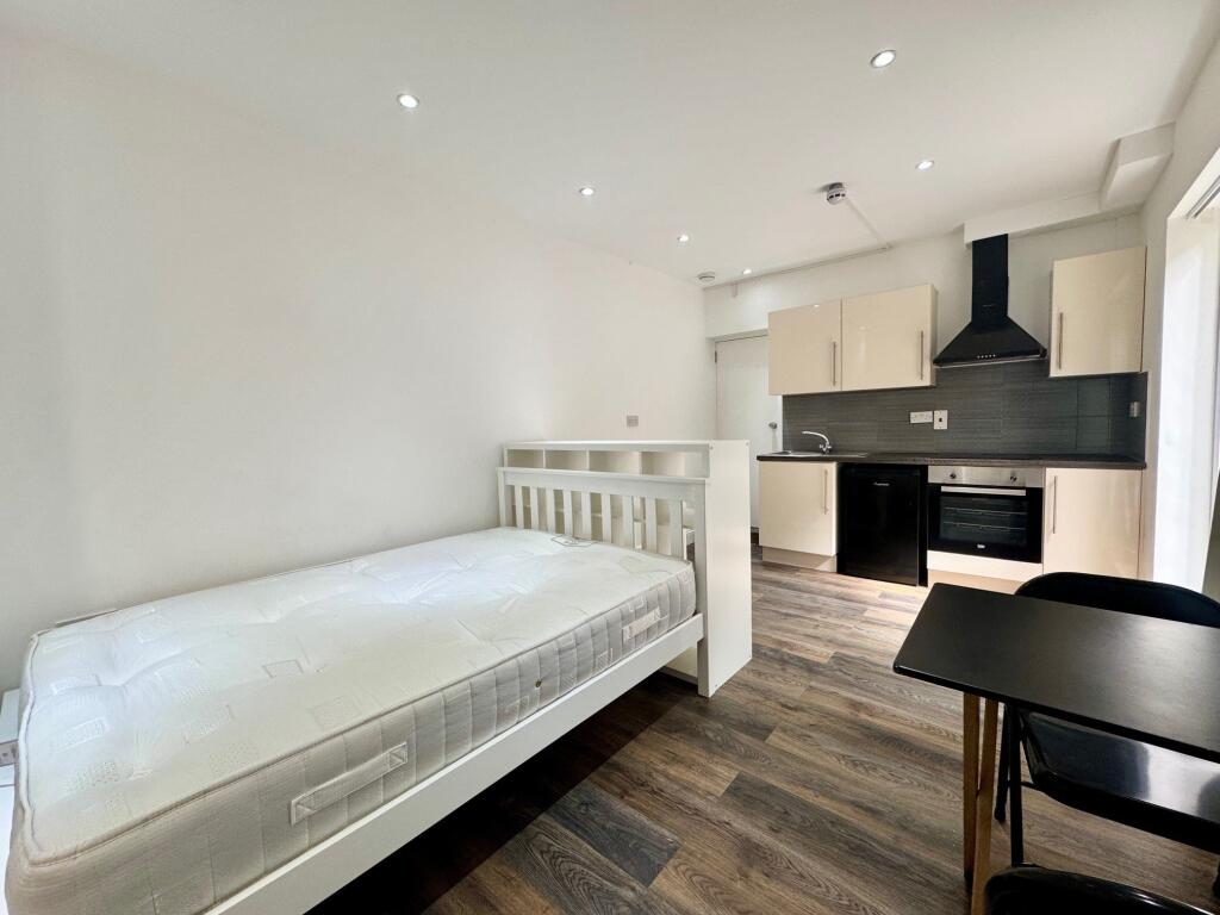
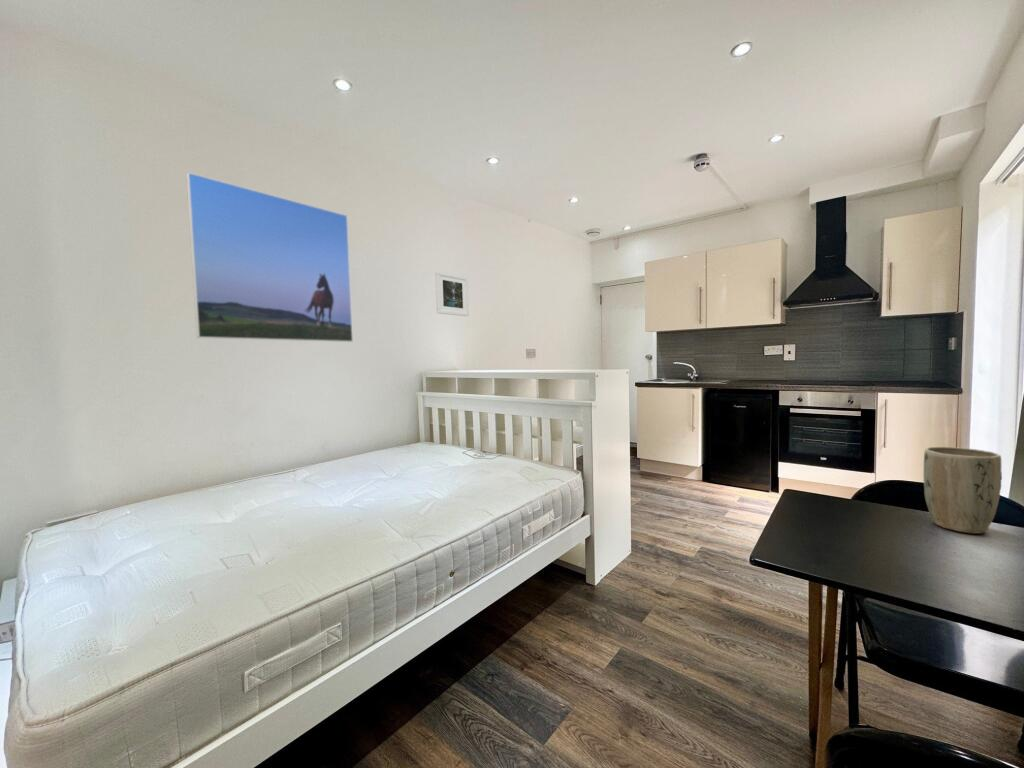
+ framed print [185,171,354,343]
+ plant pot [923,446,1003,535]
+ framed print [434,270,470,317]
